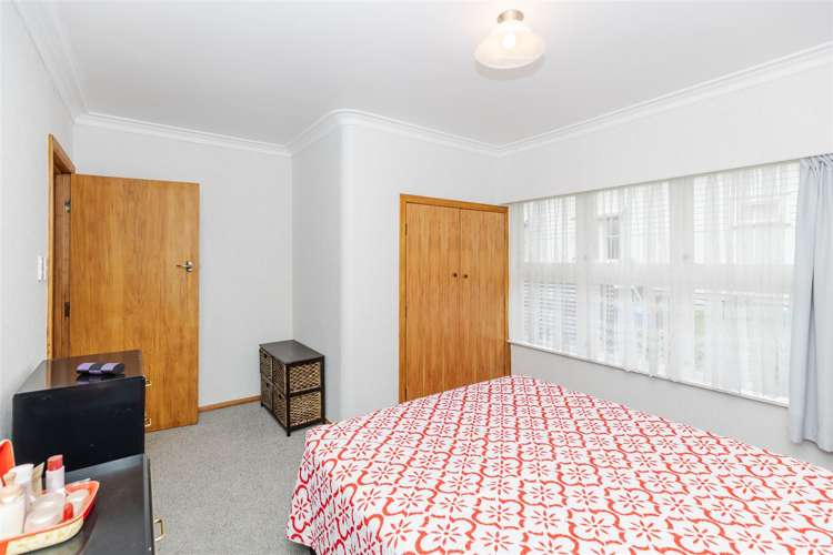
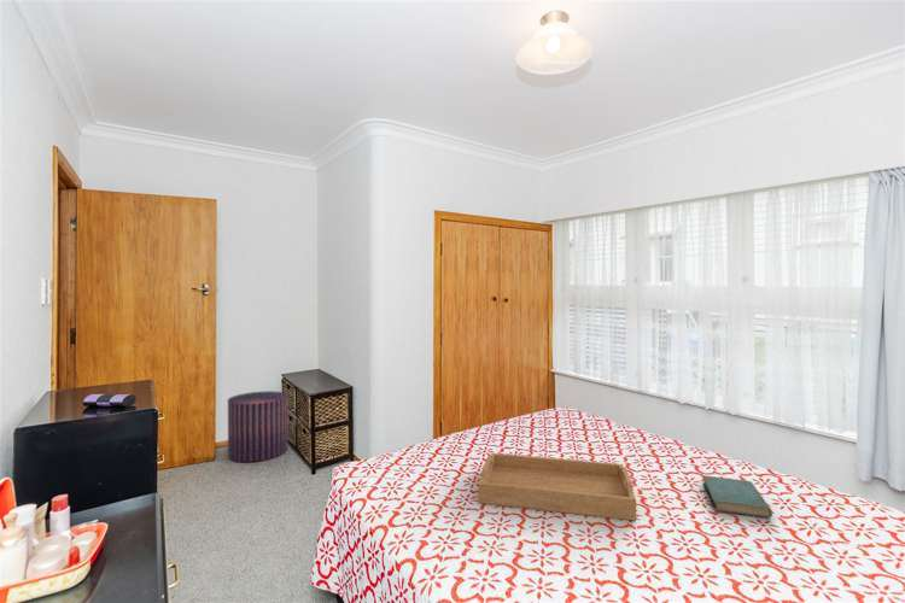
+ pouf [227,390,288,463]
+ serving tray [477,452,637,522]
+ book [701,475,773,519]
